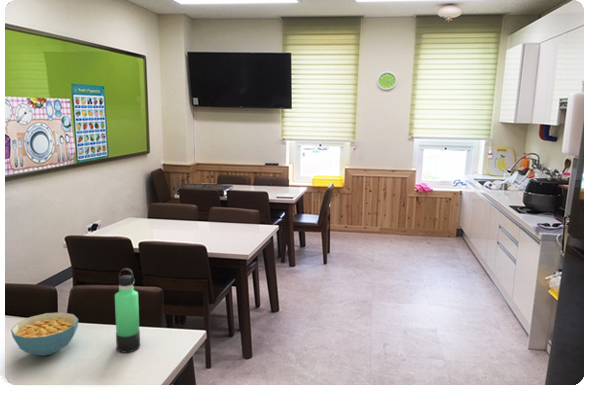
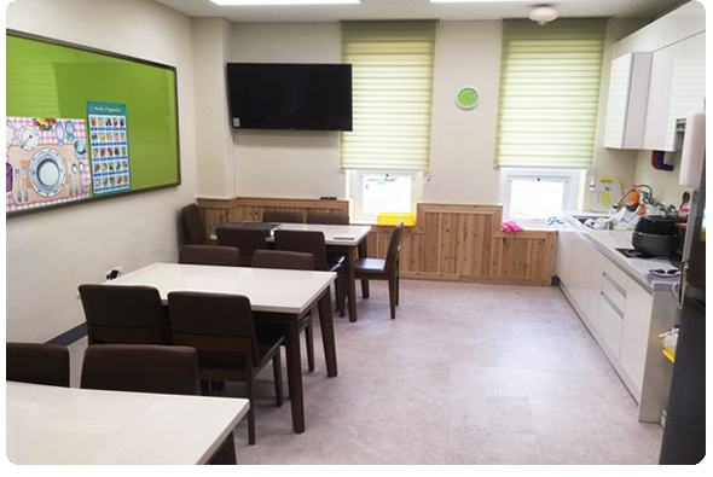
- thermos bottle [114,267,141,353]
- cereal bowl [10,311,79,357]
